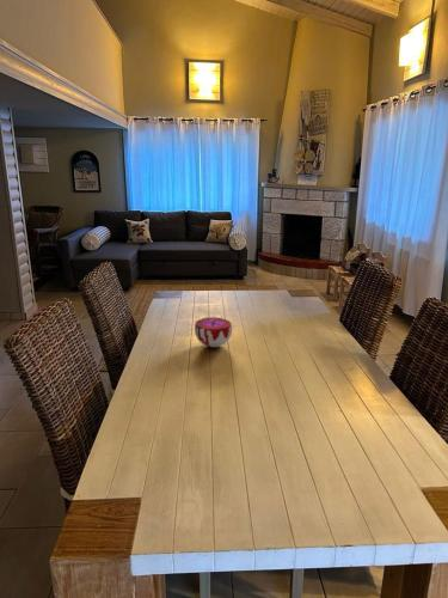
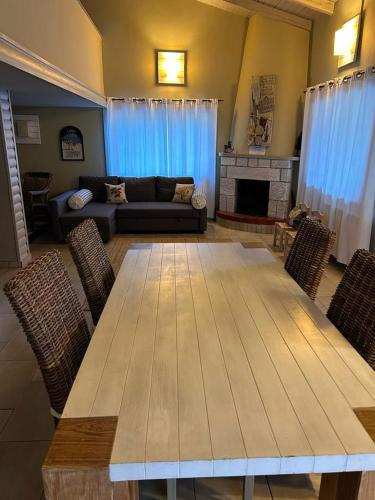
- decorative bowl [194,316,233,348]
